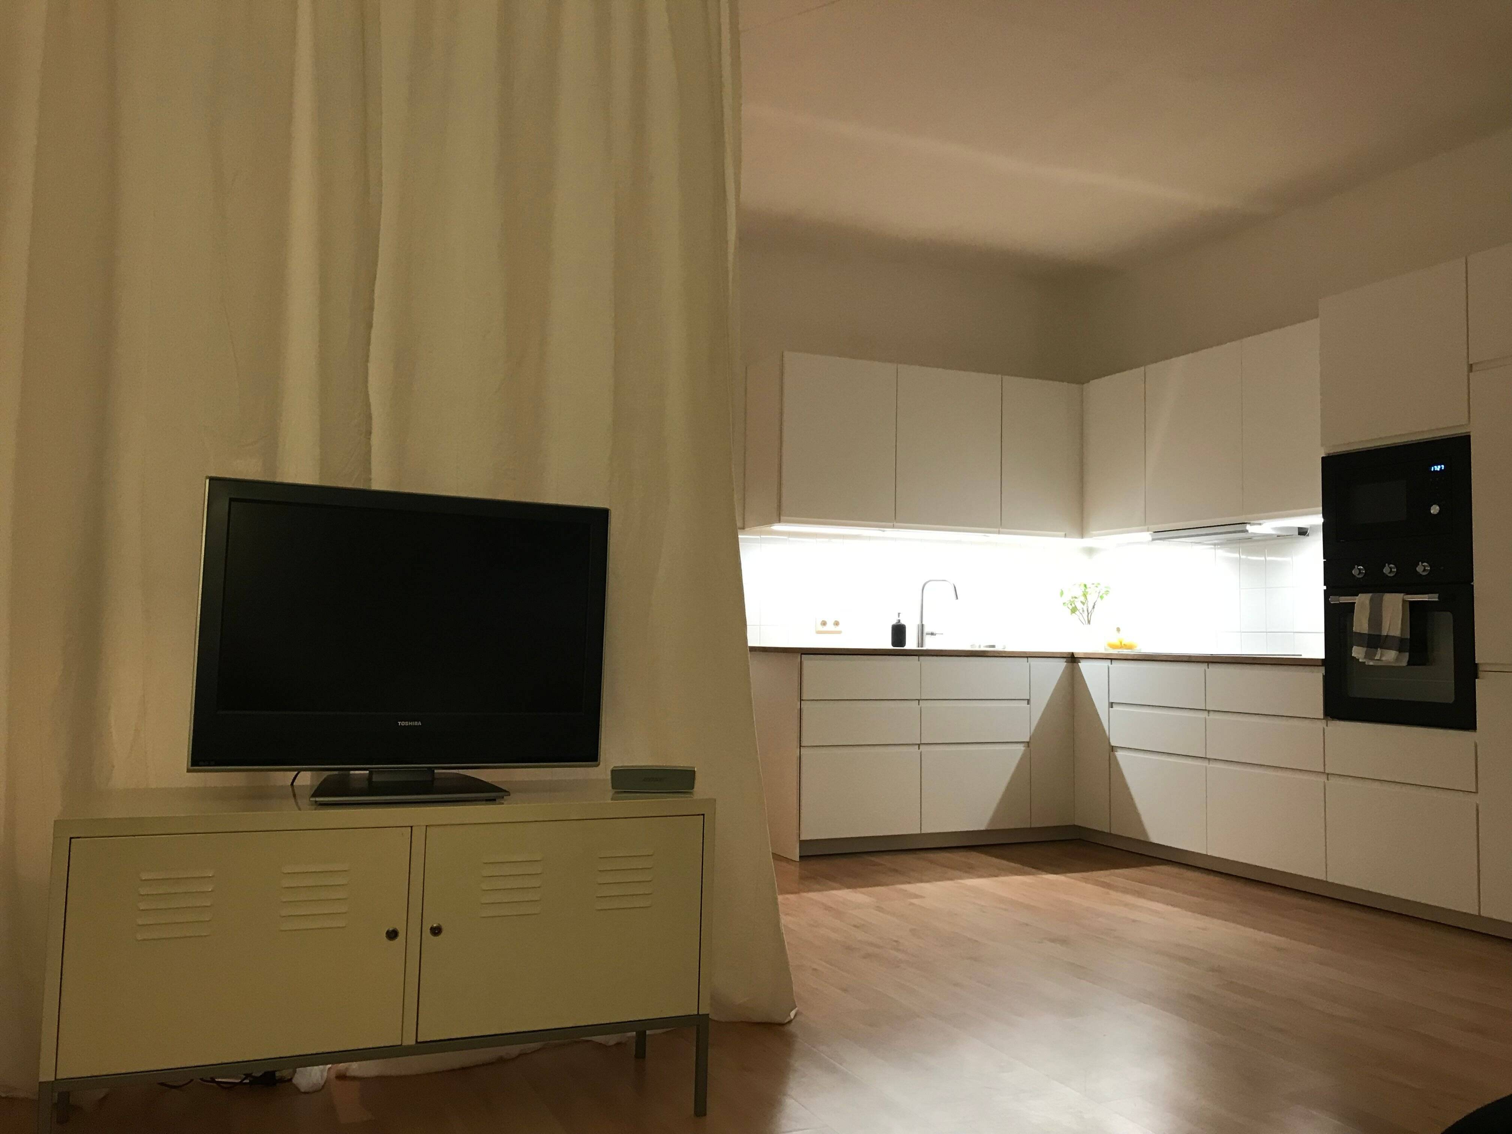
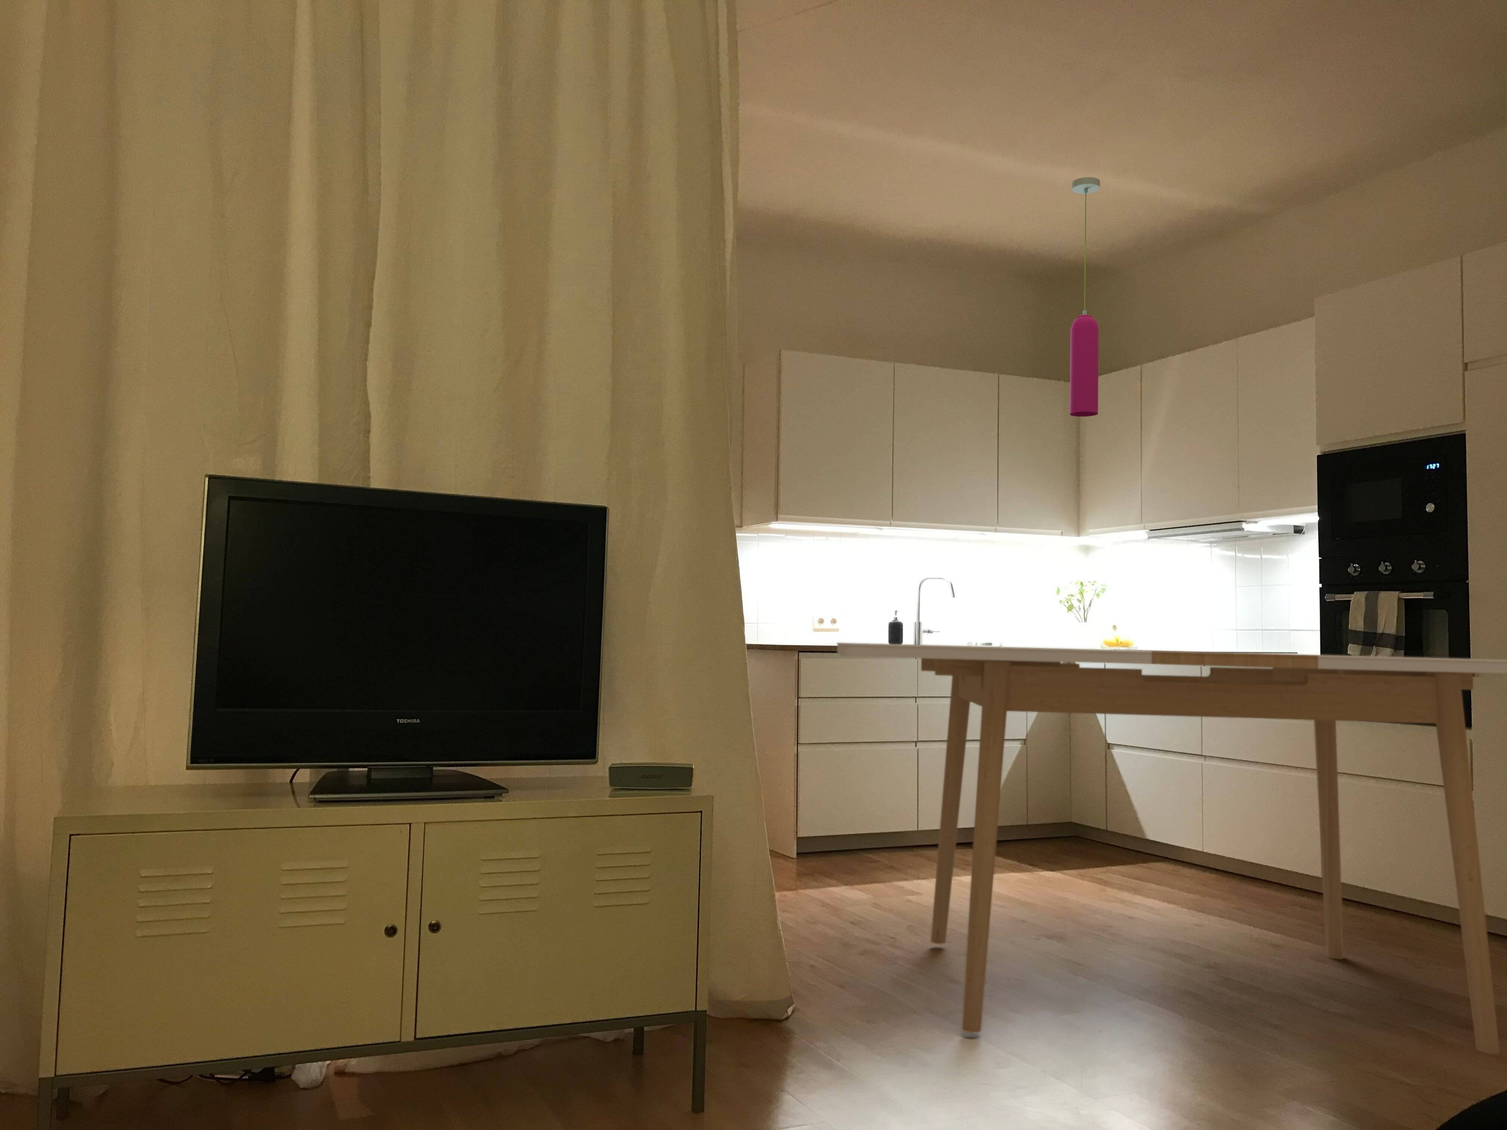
+ pendant light [1069,177,1100,417]
+ dining table [837,642,1507,1054]
